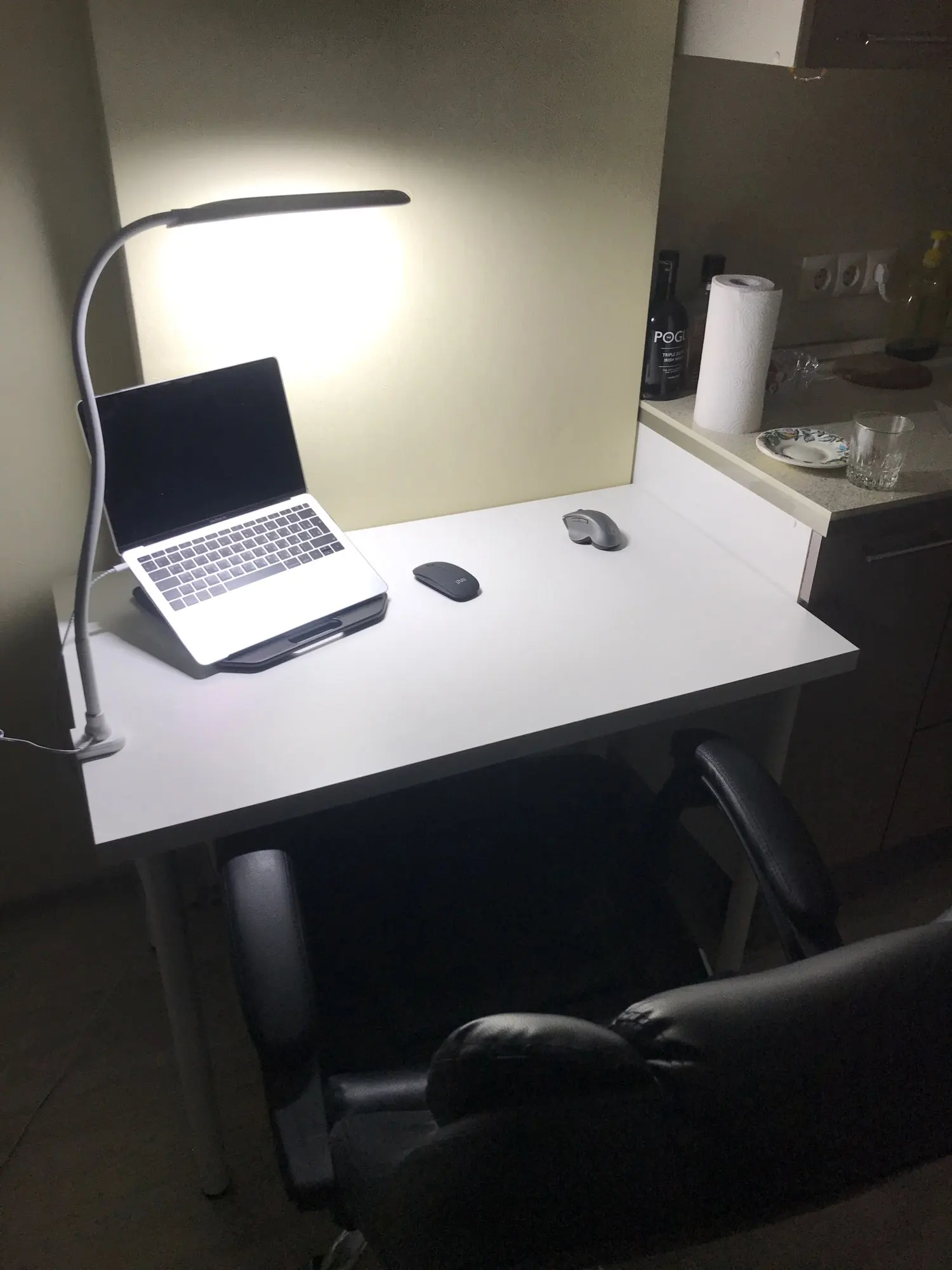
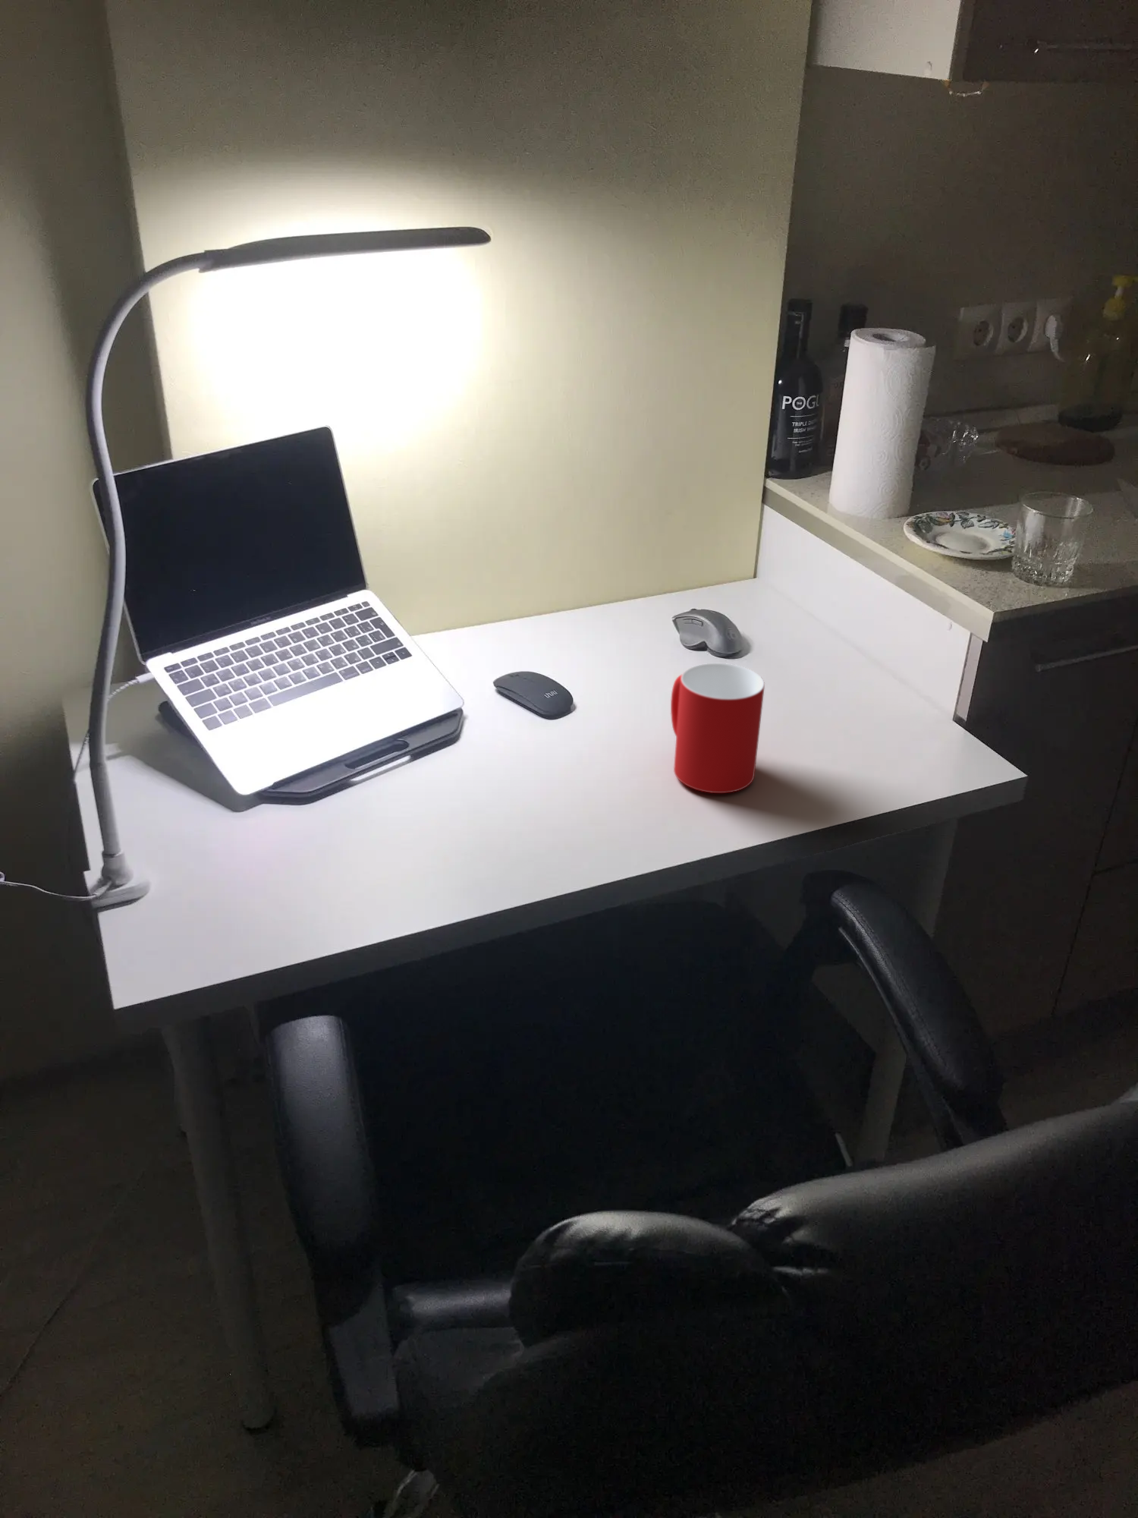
+ cup [669,662,765,794]
